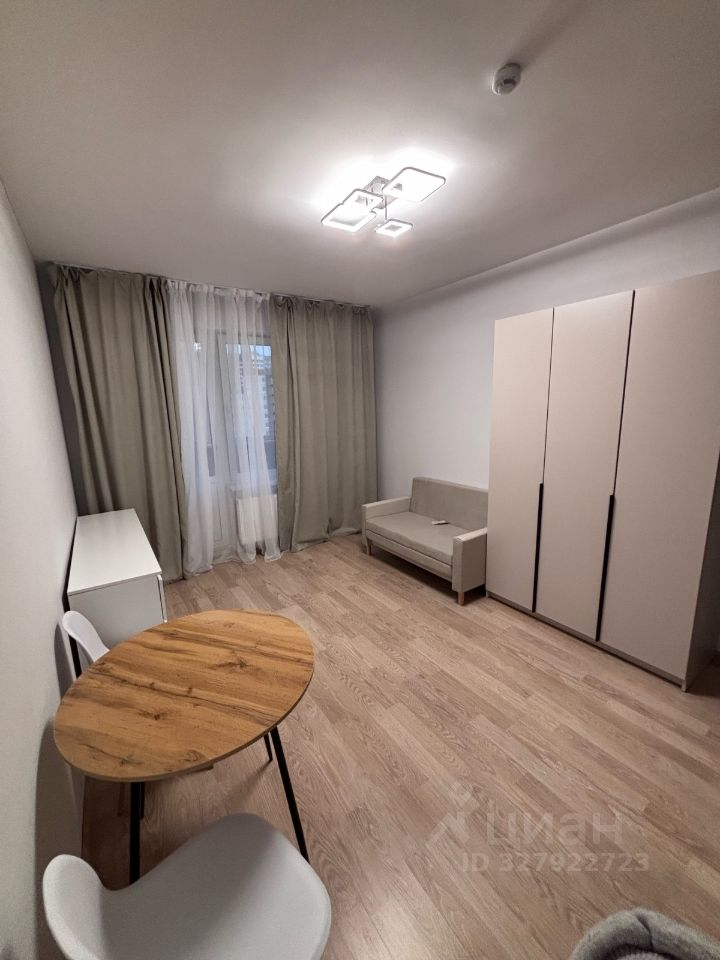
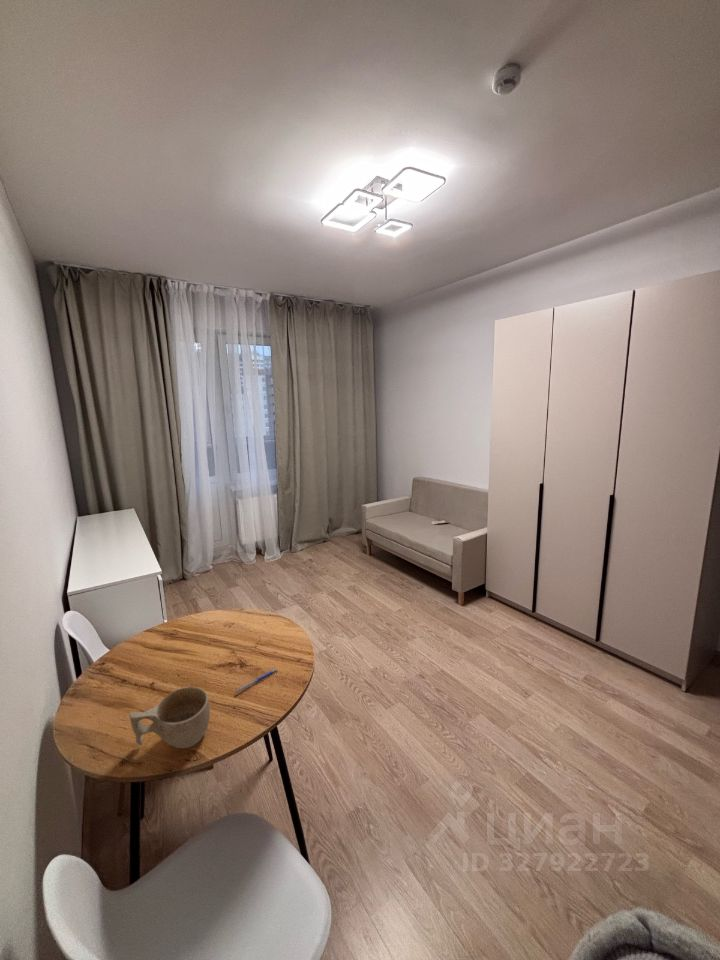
+ cup [129,686,211,750]
+ pen [236,668,278,693]
